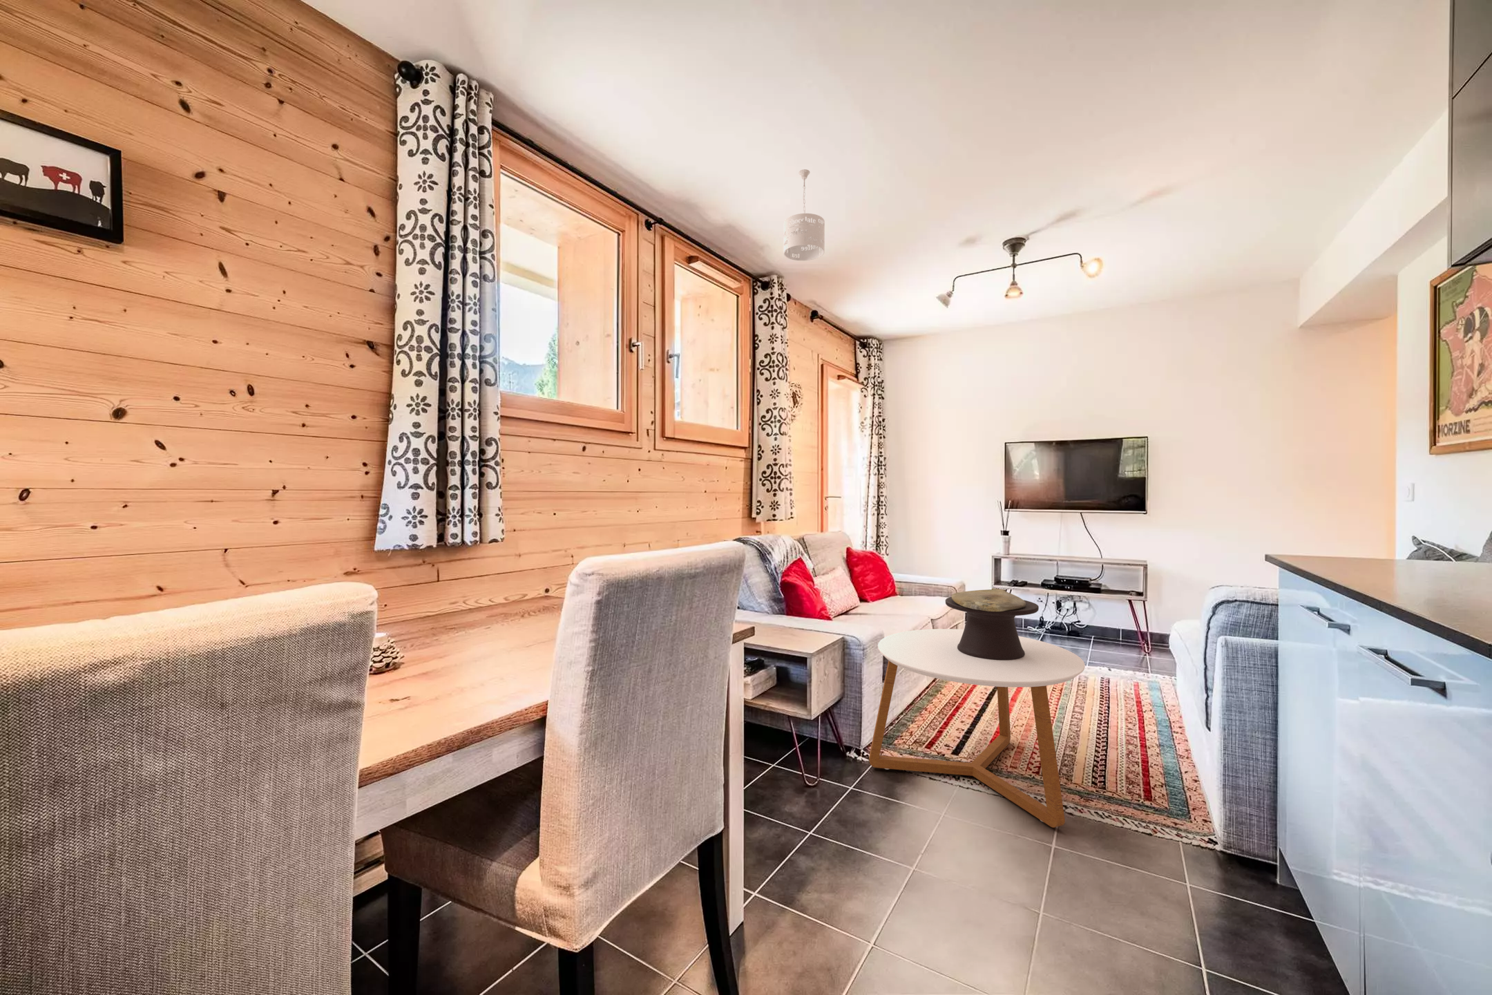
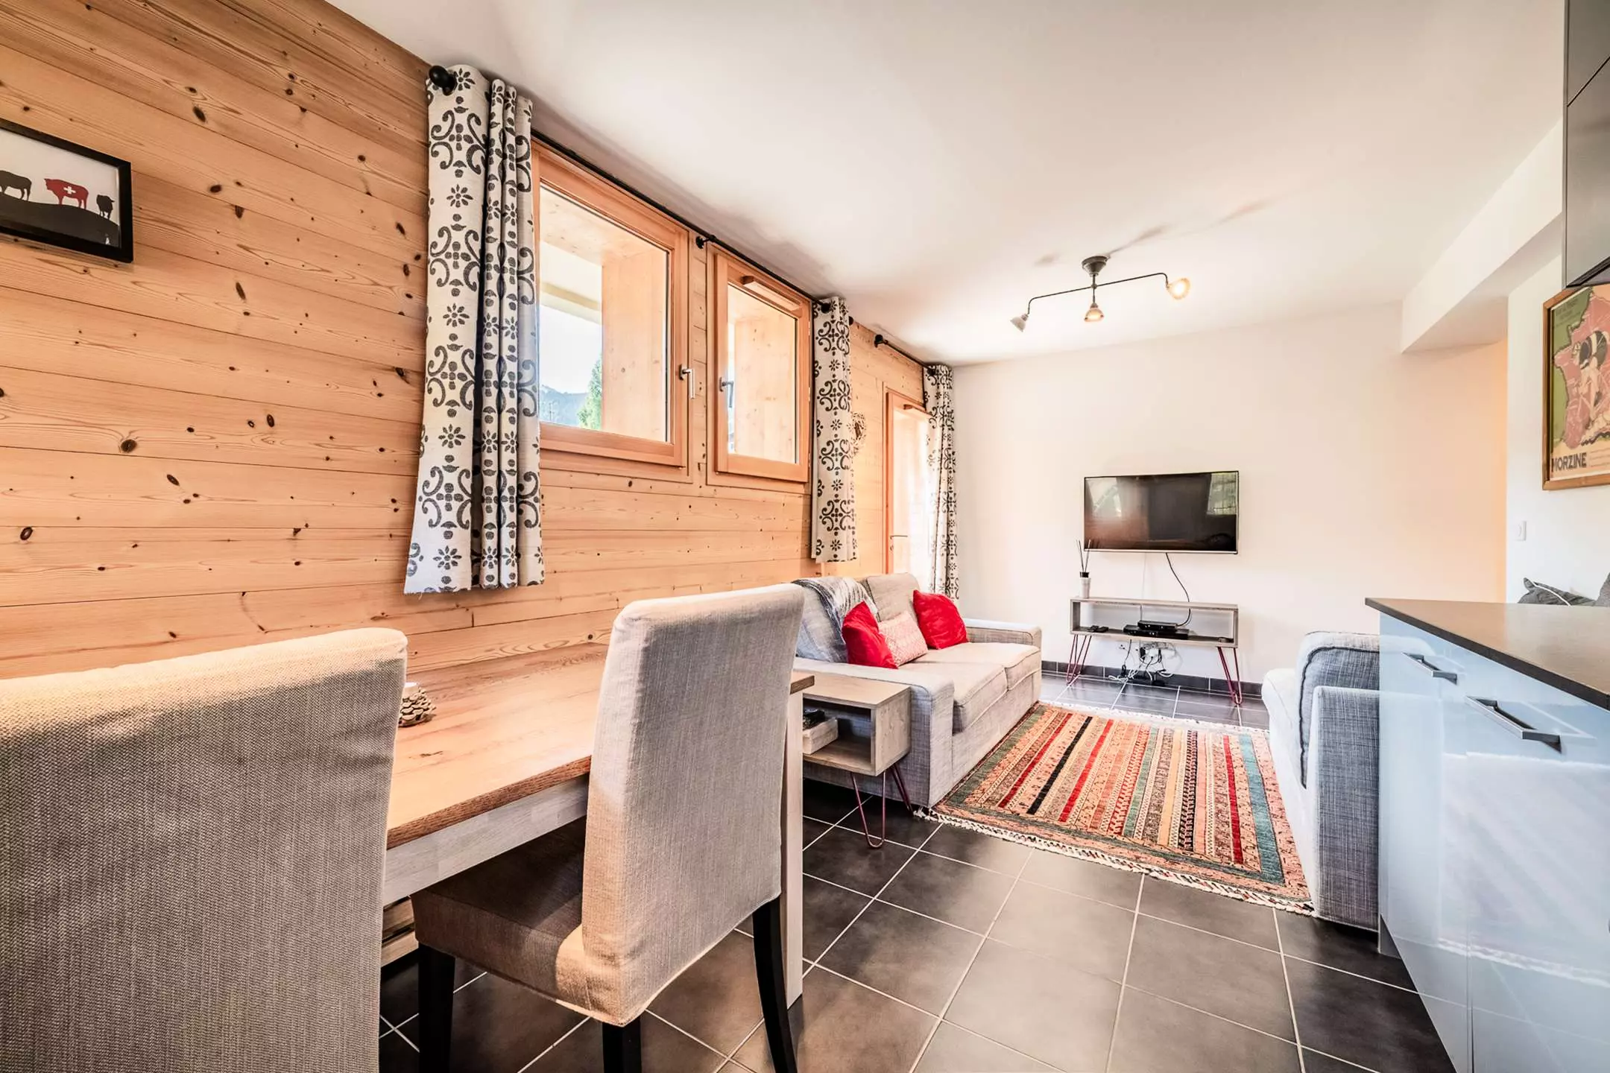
- coffee table [868,629,1086,828]
- pendant lamp [784,169,826,261]
- decorative bowl [945,587,1039,660]
